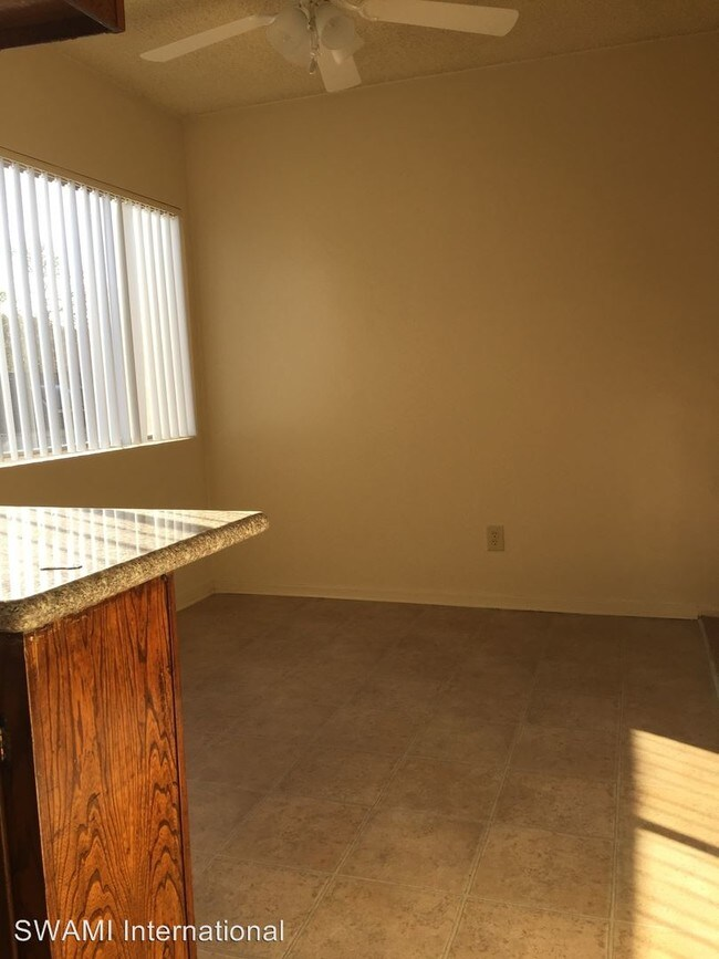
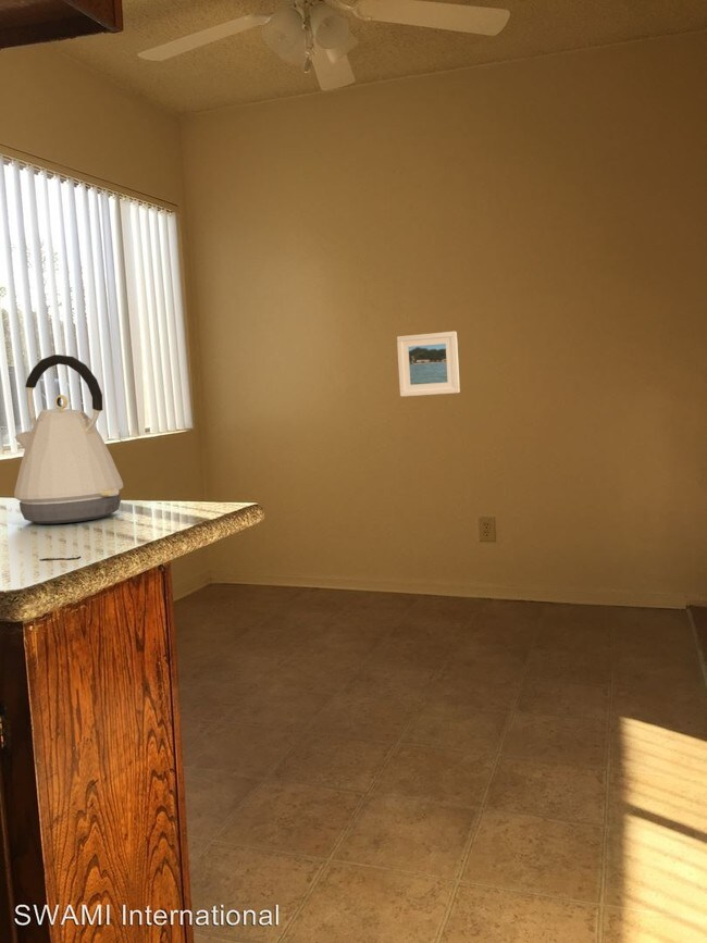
+ kettle [13,353,124,524]
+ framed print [396,331,461,398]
